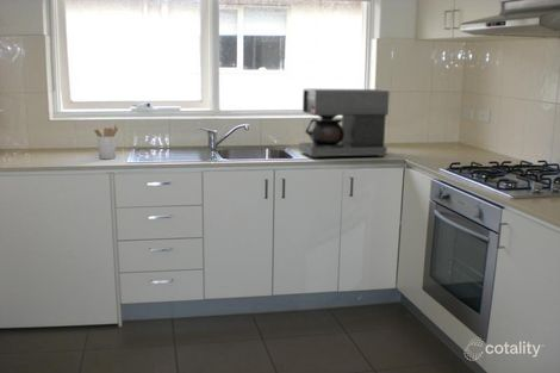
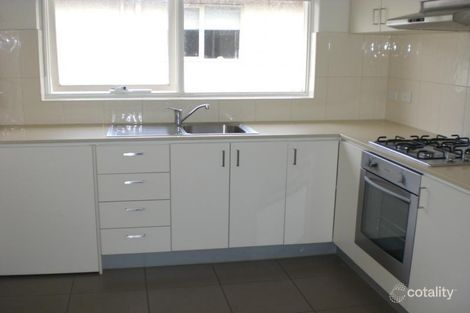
- coffee maker [298,88,391,160]
- utensil holder [93,124,119,160]
